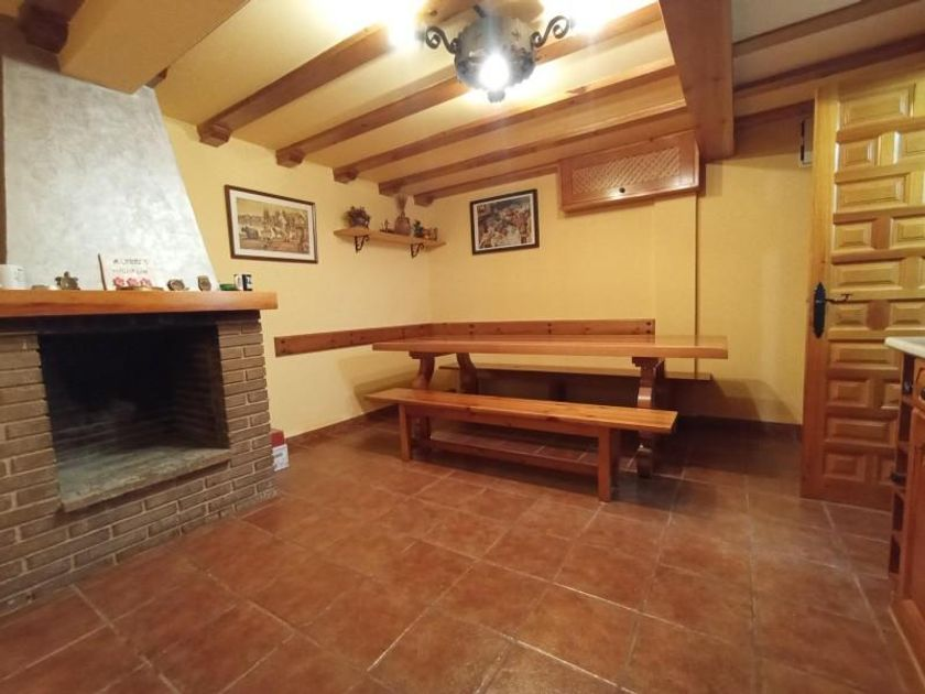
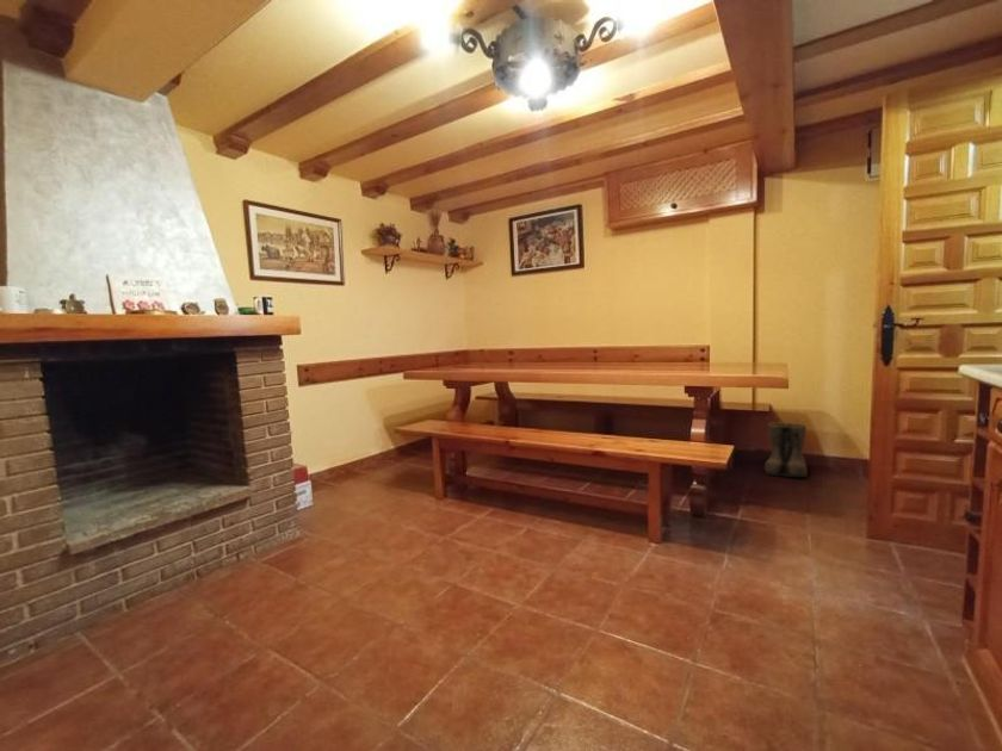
+ boots [763,421,809,478]
